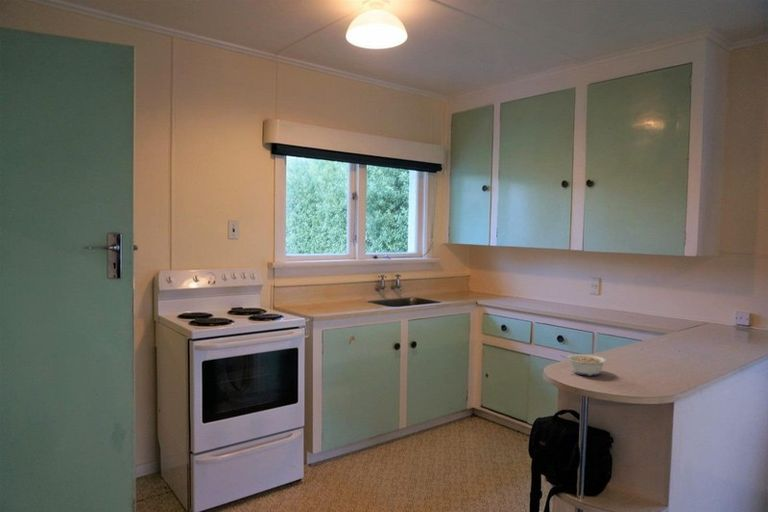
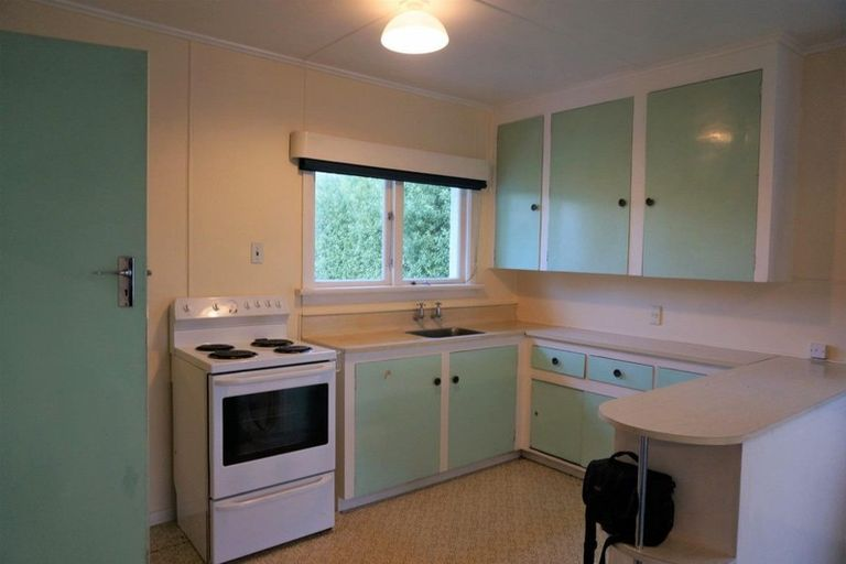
- legume [561,353,608,376]
